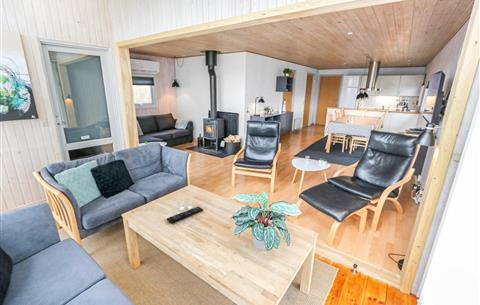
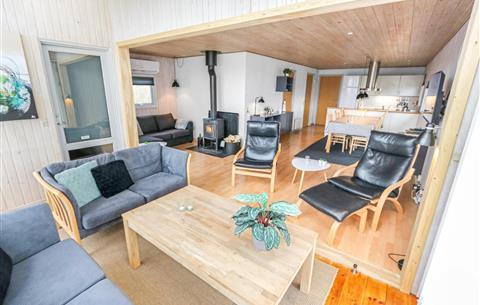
- remote control [166,206,204,224]
